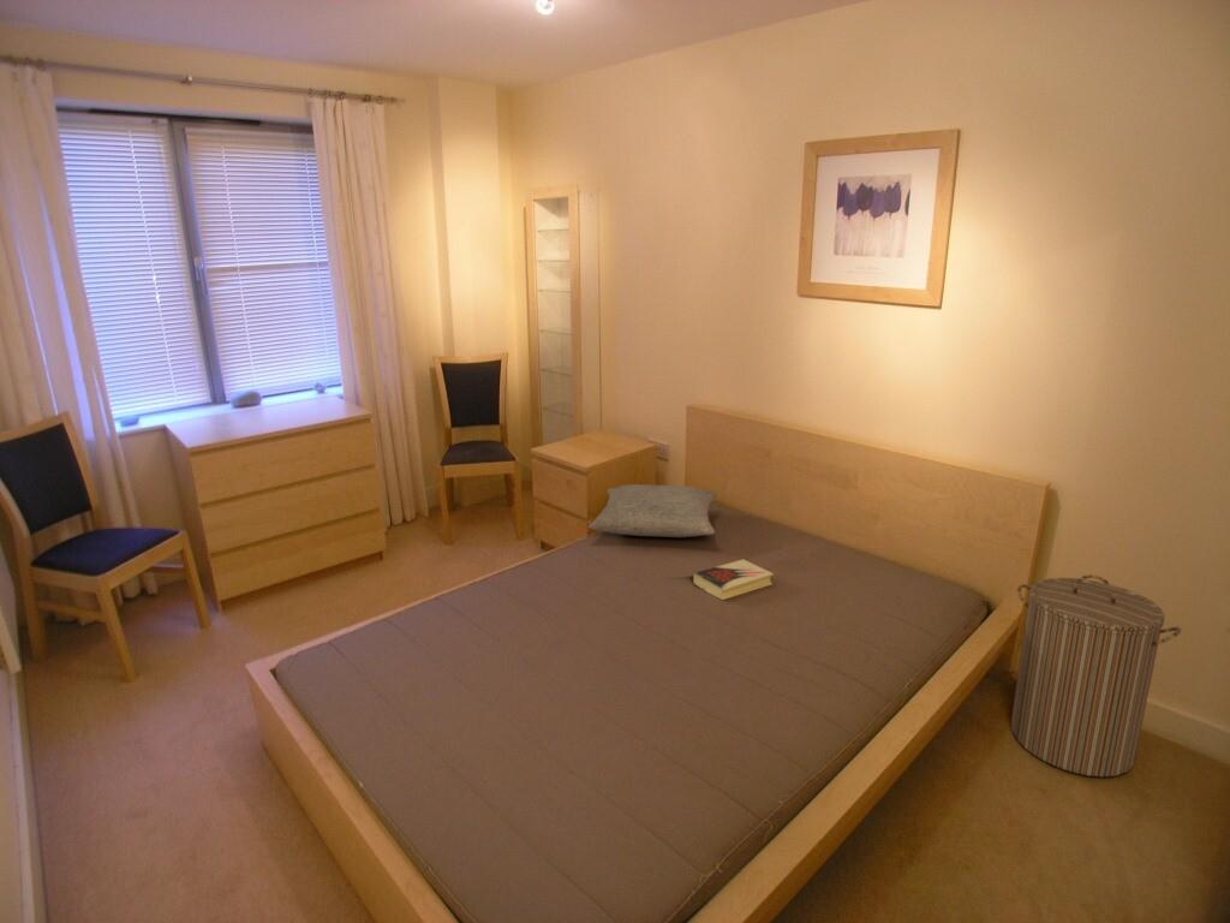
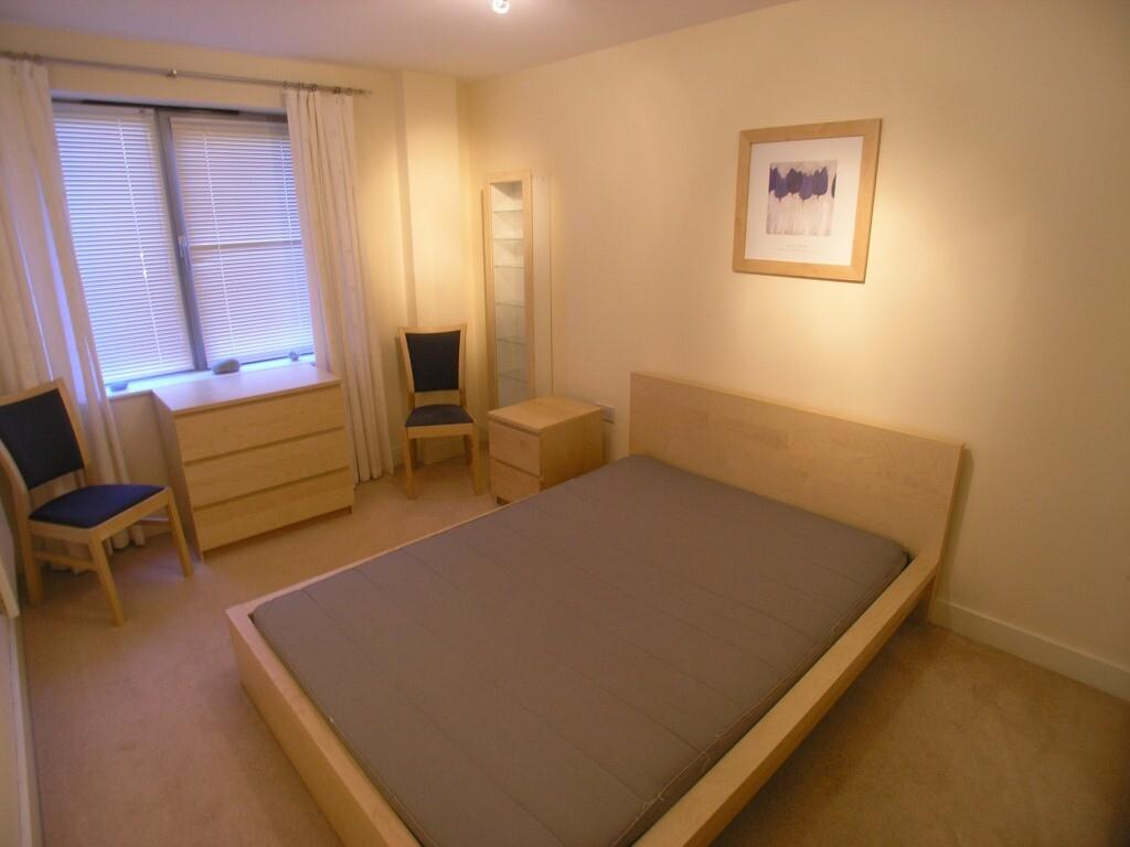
- book [692,559,775,601]
- laundry hamper [1010,573,1182,779]
- pillow [587,483,717,538]
